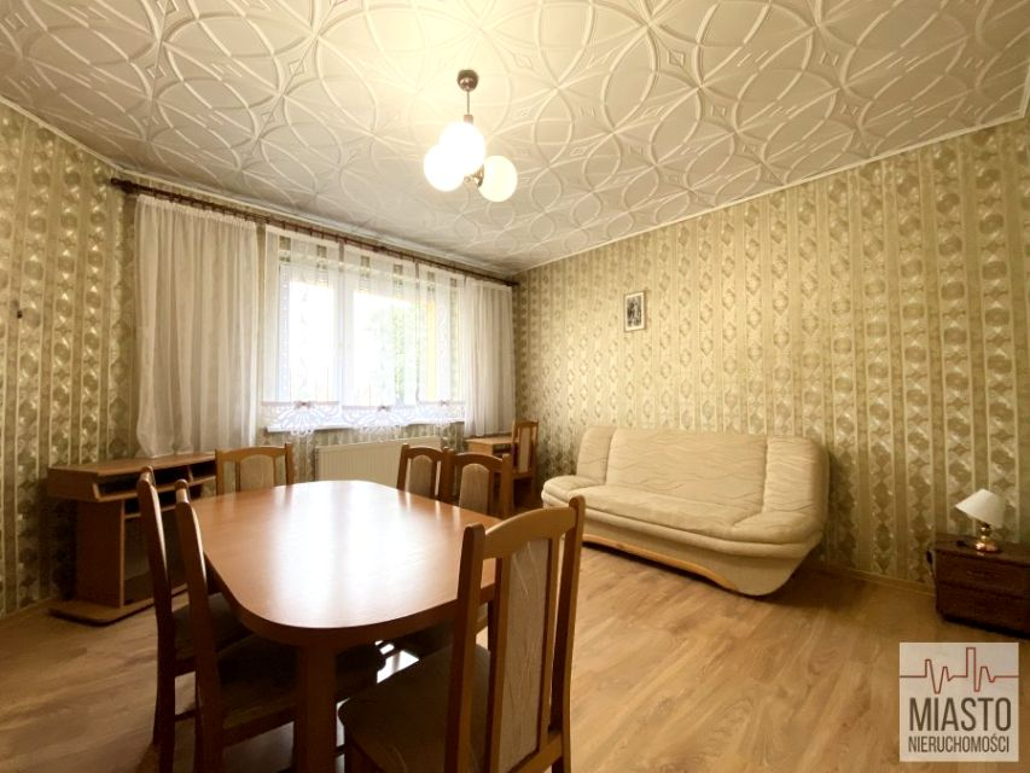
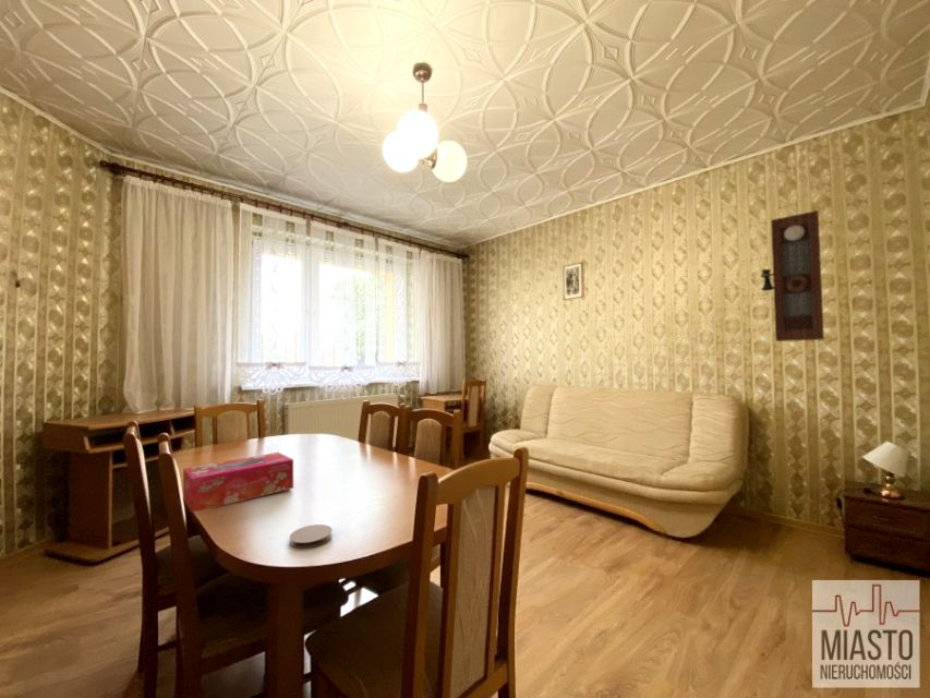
+ coaster [289,524,334,550]
+ pendulum clock [759,209,825,342]
+ tissue box [182,452,294,514]
